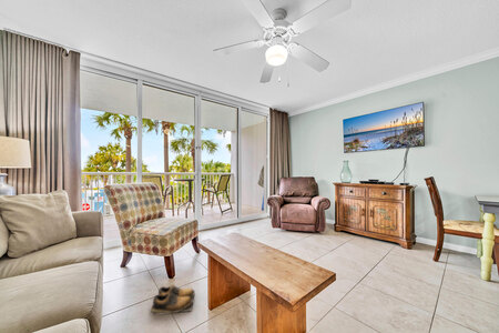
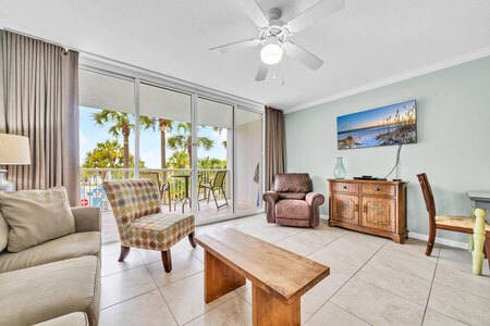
- shoes [146,284,196,317]
